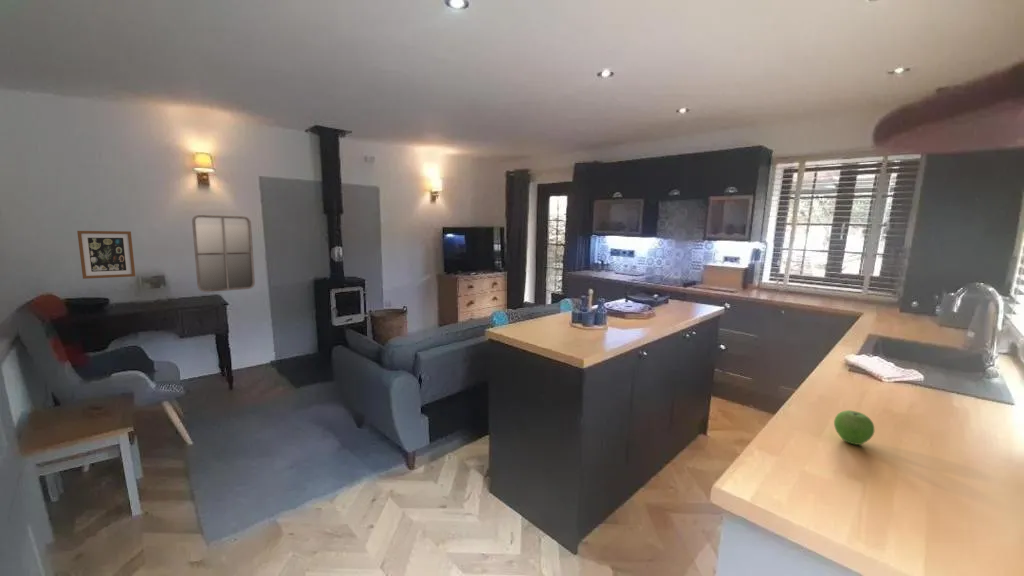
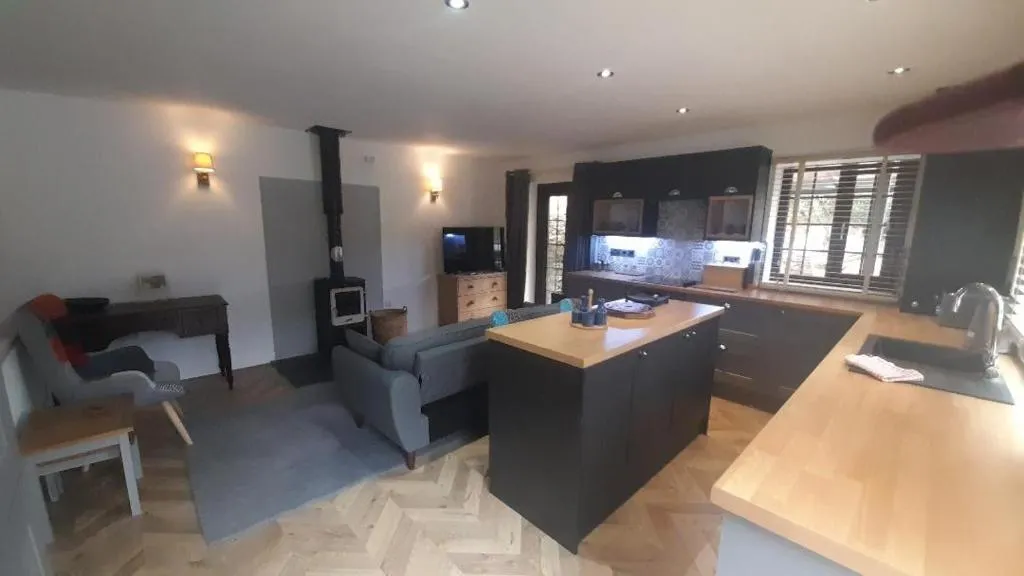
- home mirror [191,214,256,293]
- fruit [833,409,875,446]
- wall art [76,230,136,280]
